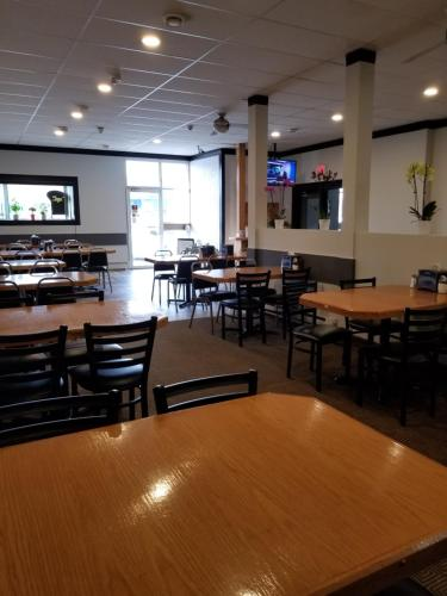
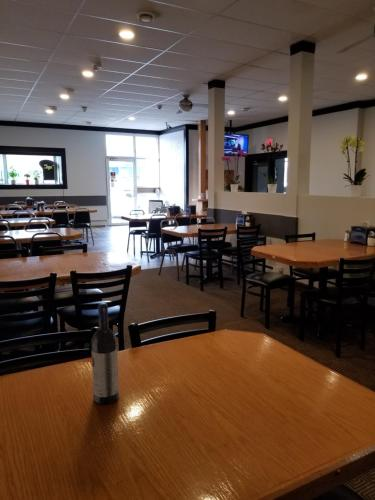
+ wine bottle [90,302,120,405]
